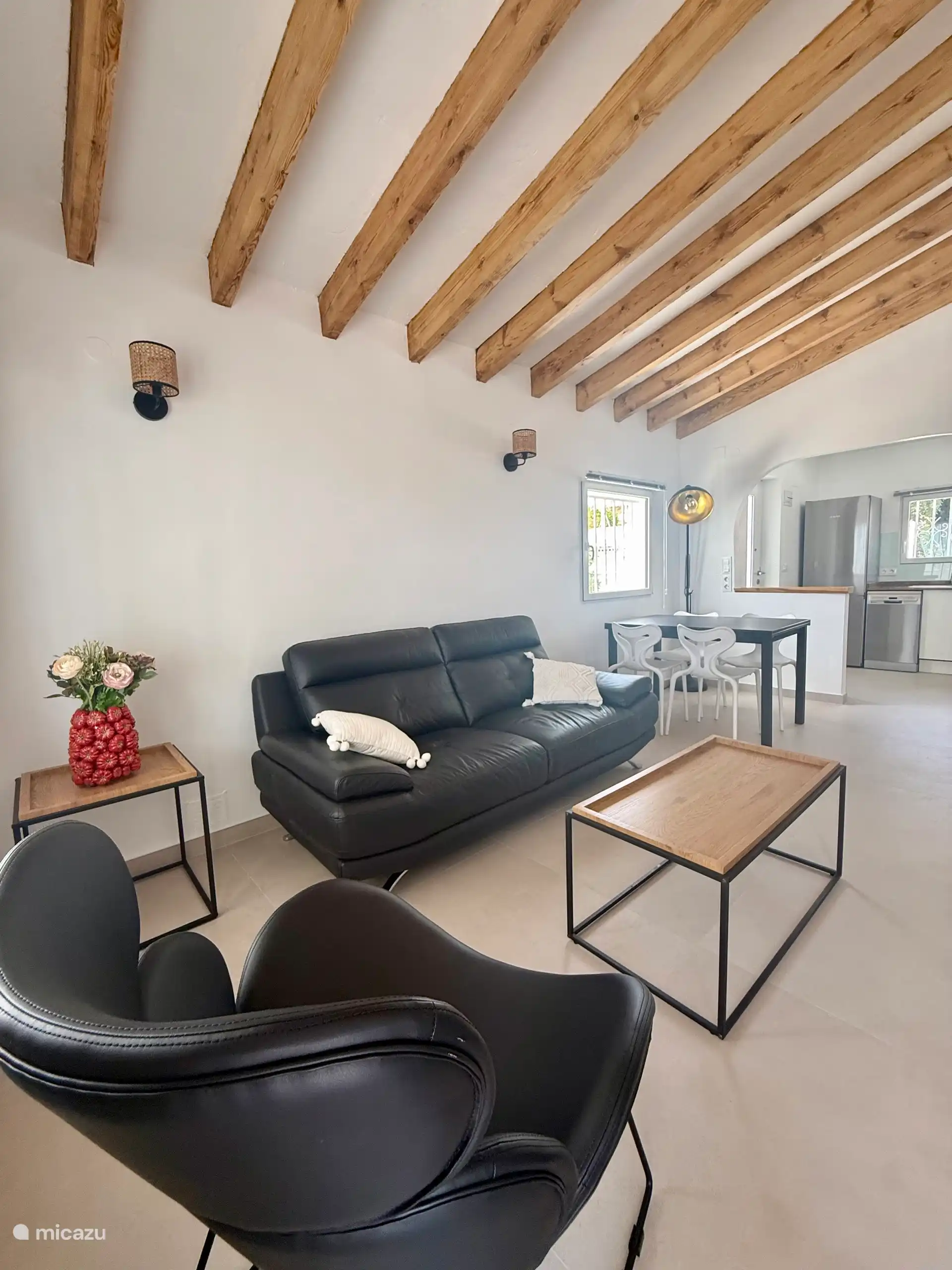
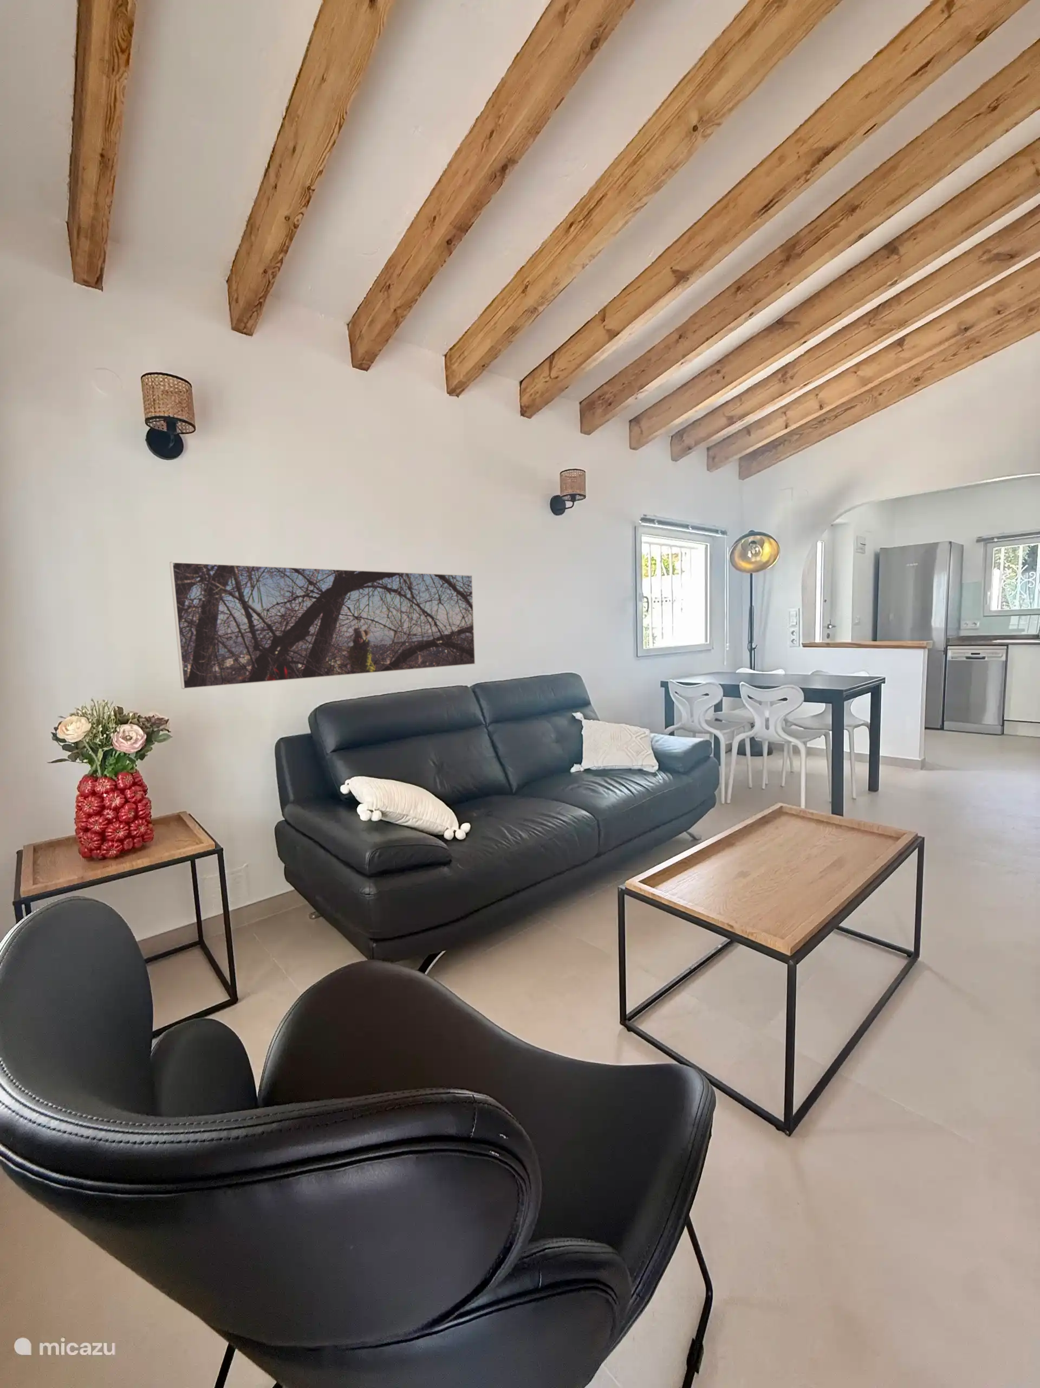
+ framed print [169,561,475,690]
